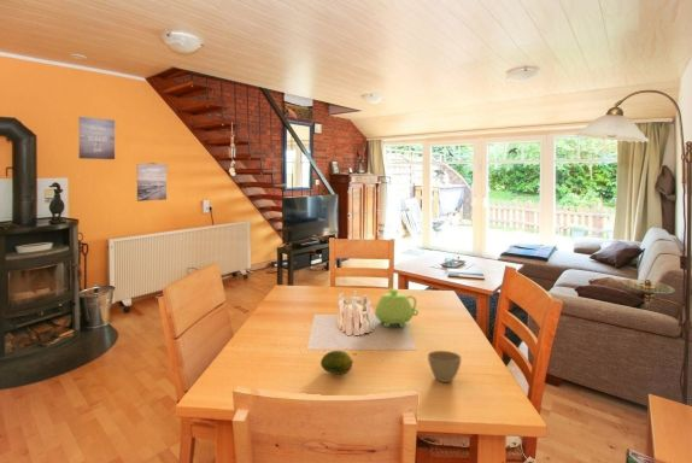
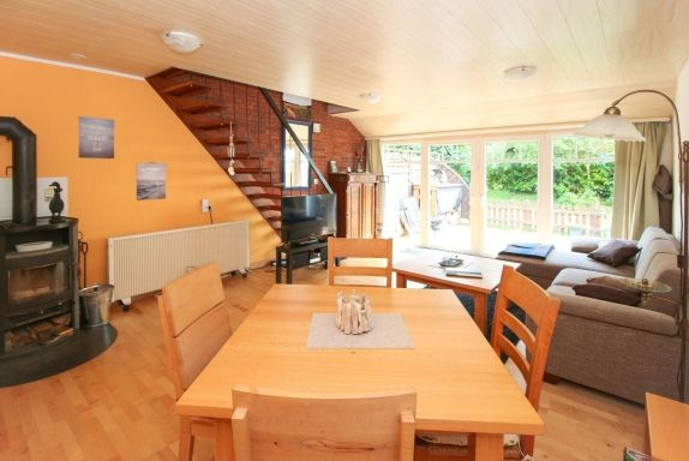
- flower pot [427,350,463,383]
- teapot [374,286,420,328]
- fruit [319,350,354,376]
